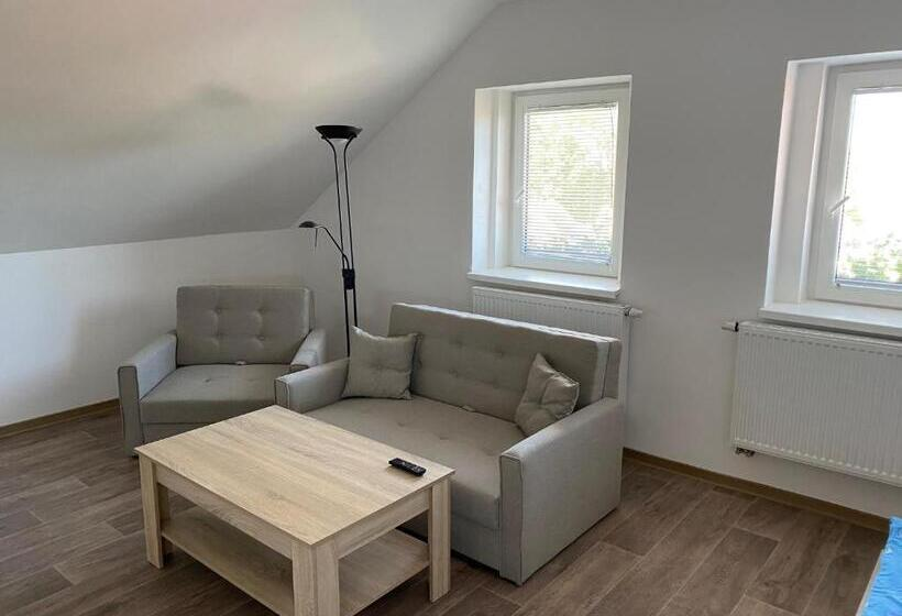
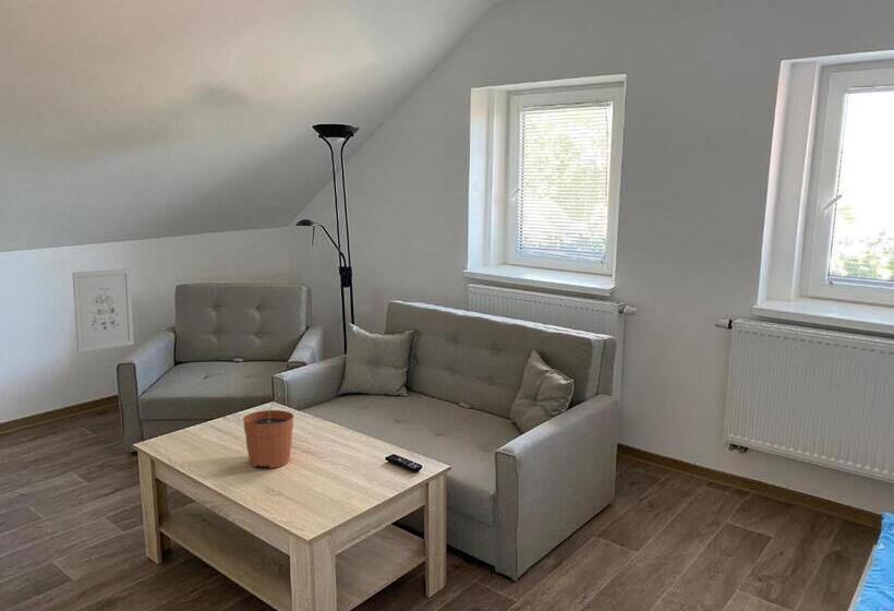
+ wall art [72,268,135,354]
+ plant pot [242,392,295,469]
